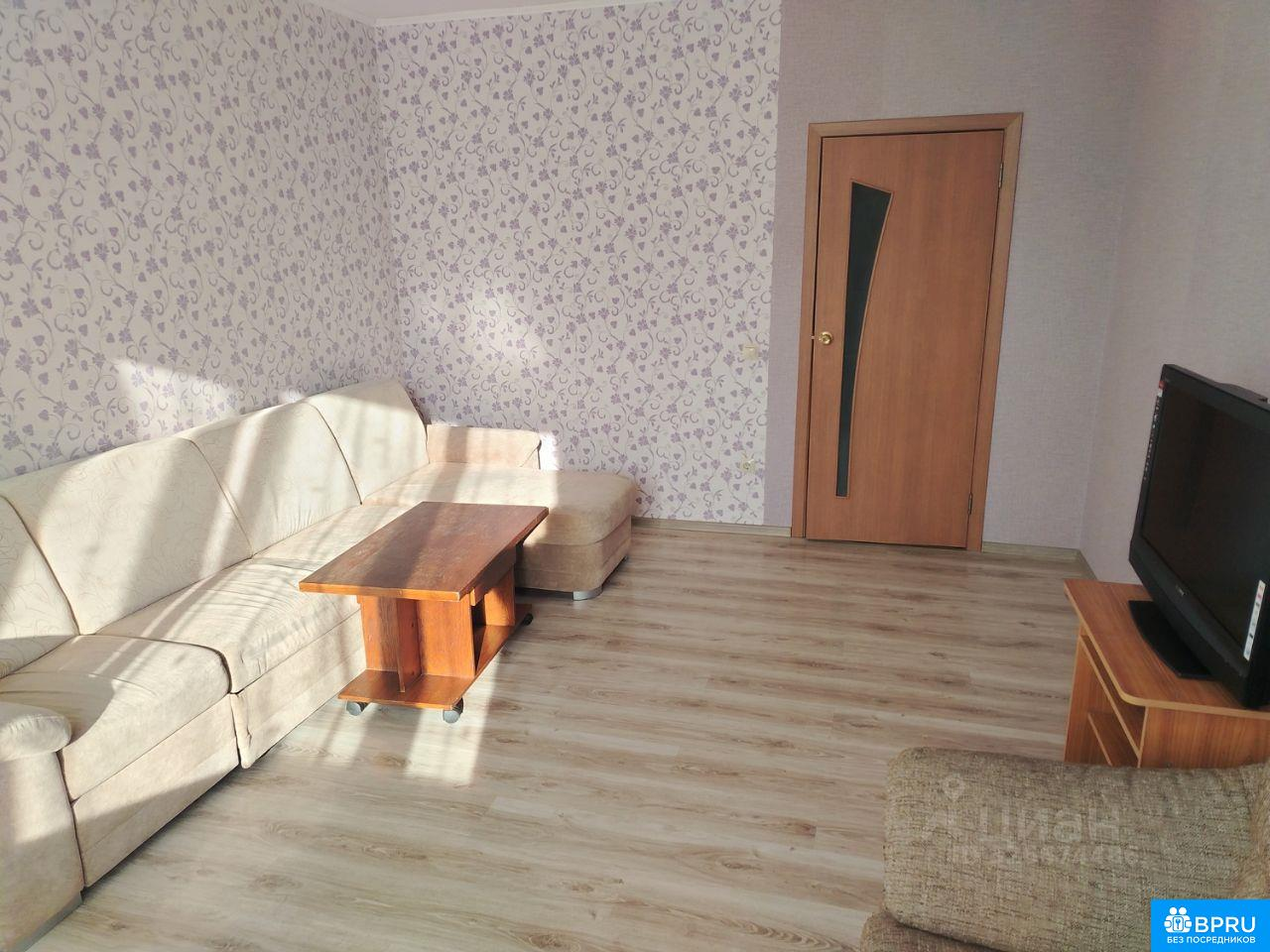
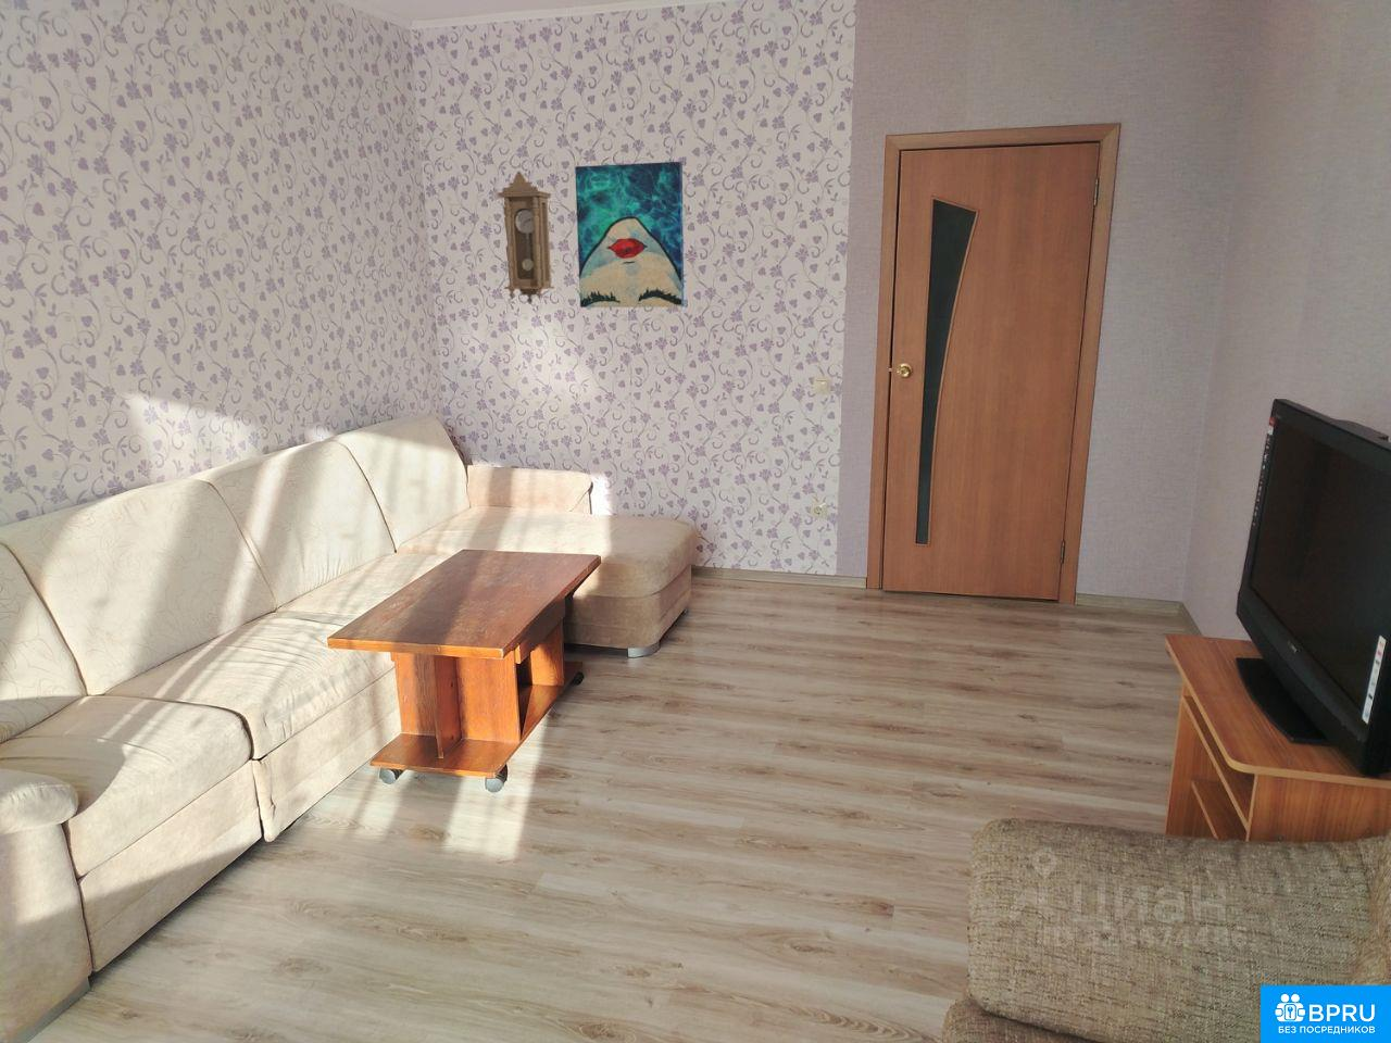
+ wall art [574,161,685,309]
+ pendulum clock [496,171,555,306]
